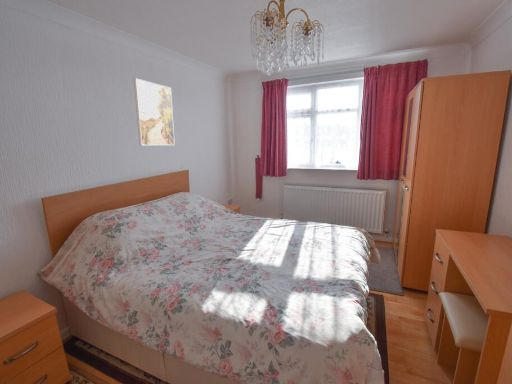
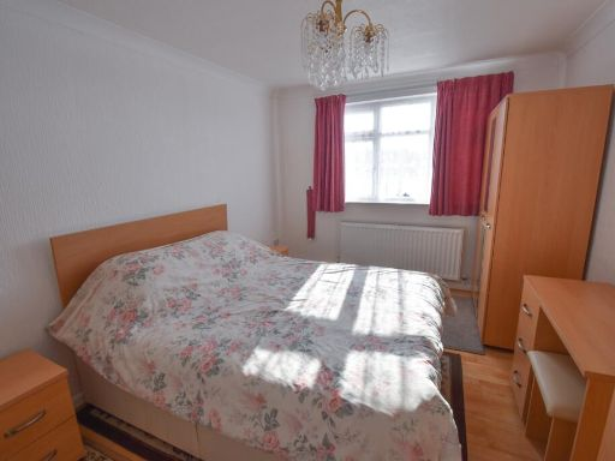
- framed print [133,77,176,146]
